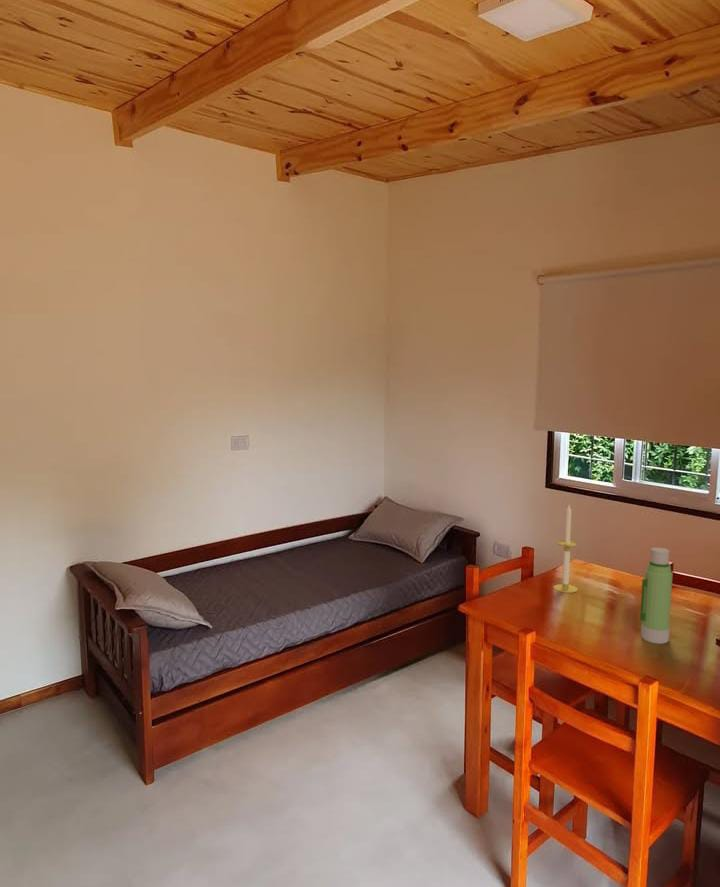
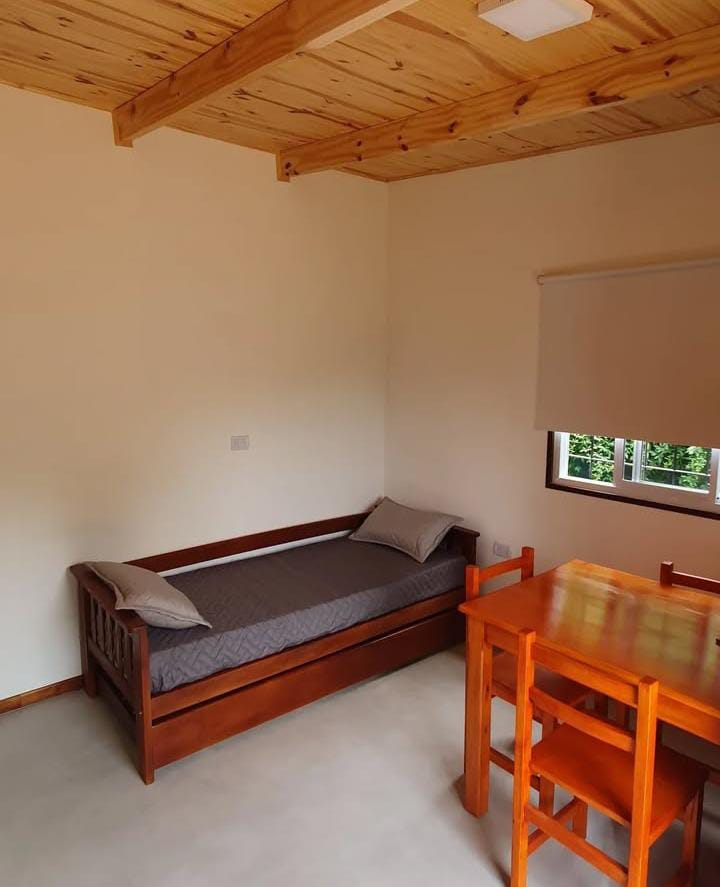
- water bottle [639,546,674,645]
- candle [553,504,579,594]
